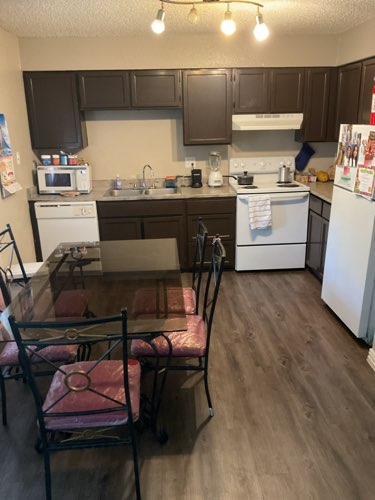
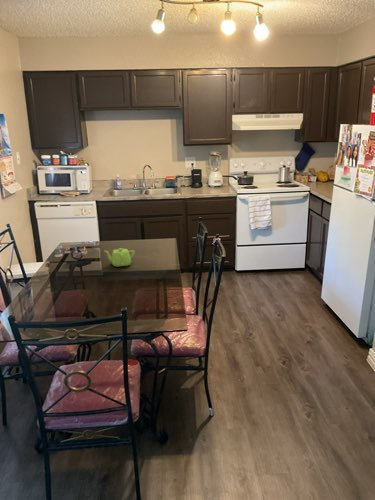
+ teapot [104,247,136,268]
